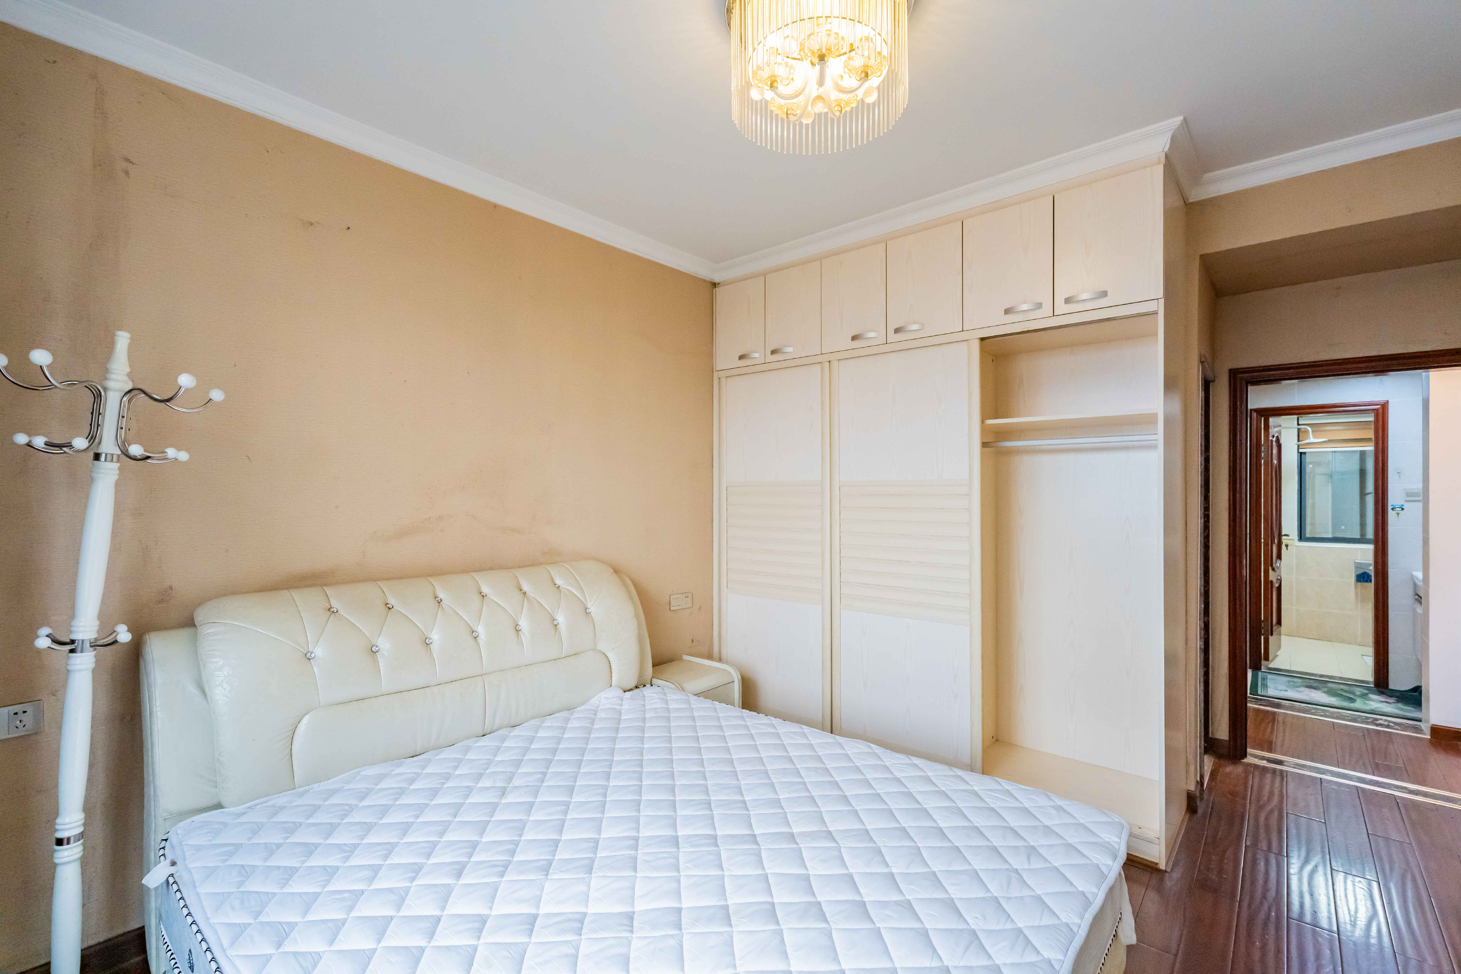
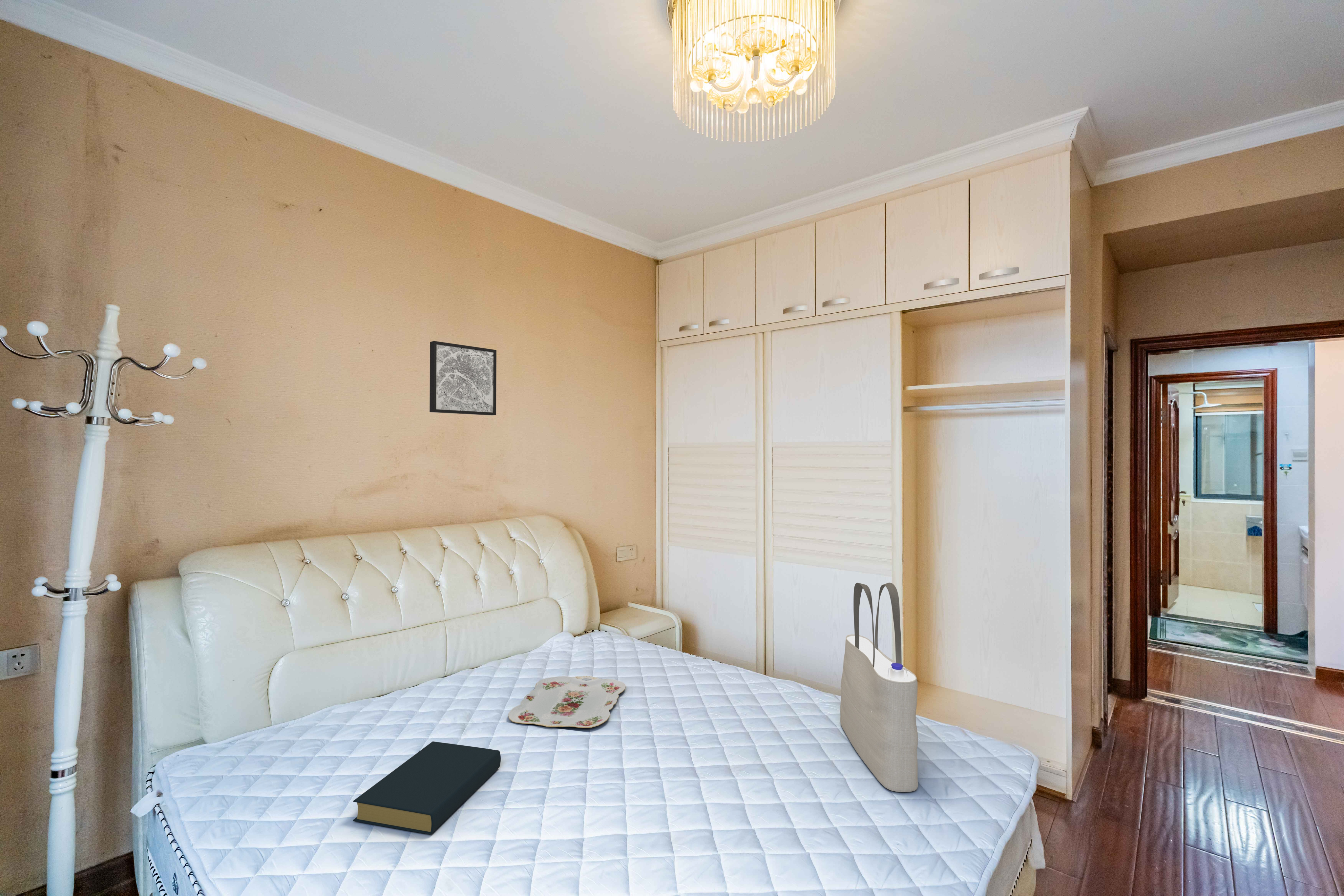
+ hardback book [352,741,501,835]
+ tote bag [840,582,918,792]
+ serving tray [508,676,626,728]
+ wall art [429,341,497,416]
